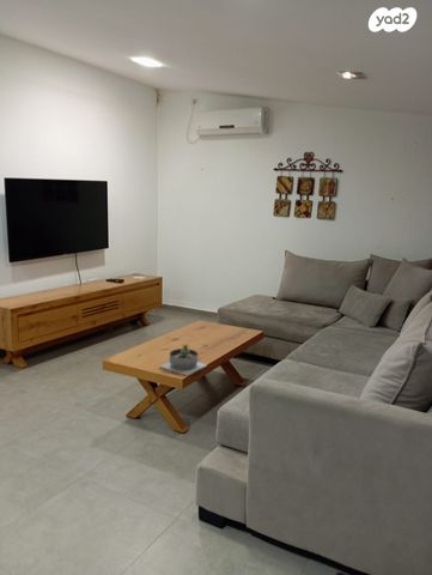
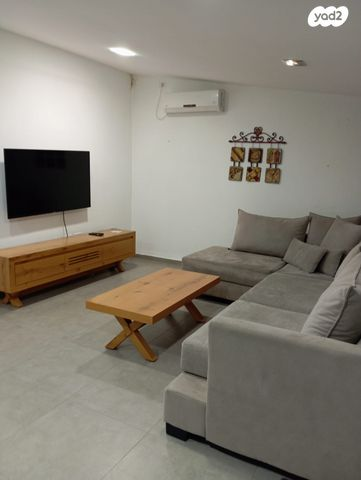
- succulent planter [159,343,208,377]
